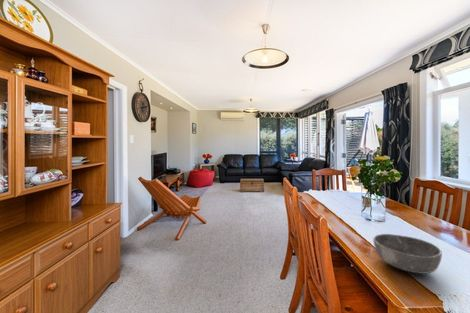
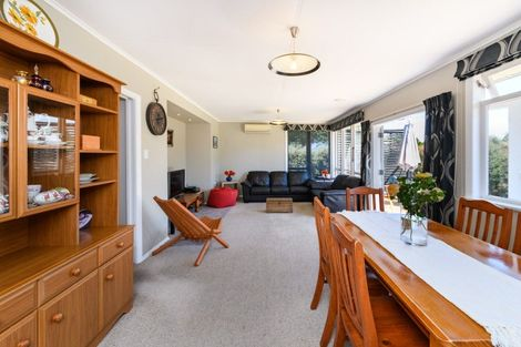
- bowl [372,233,443,275]
